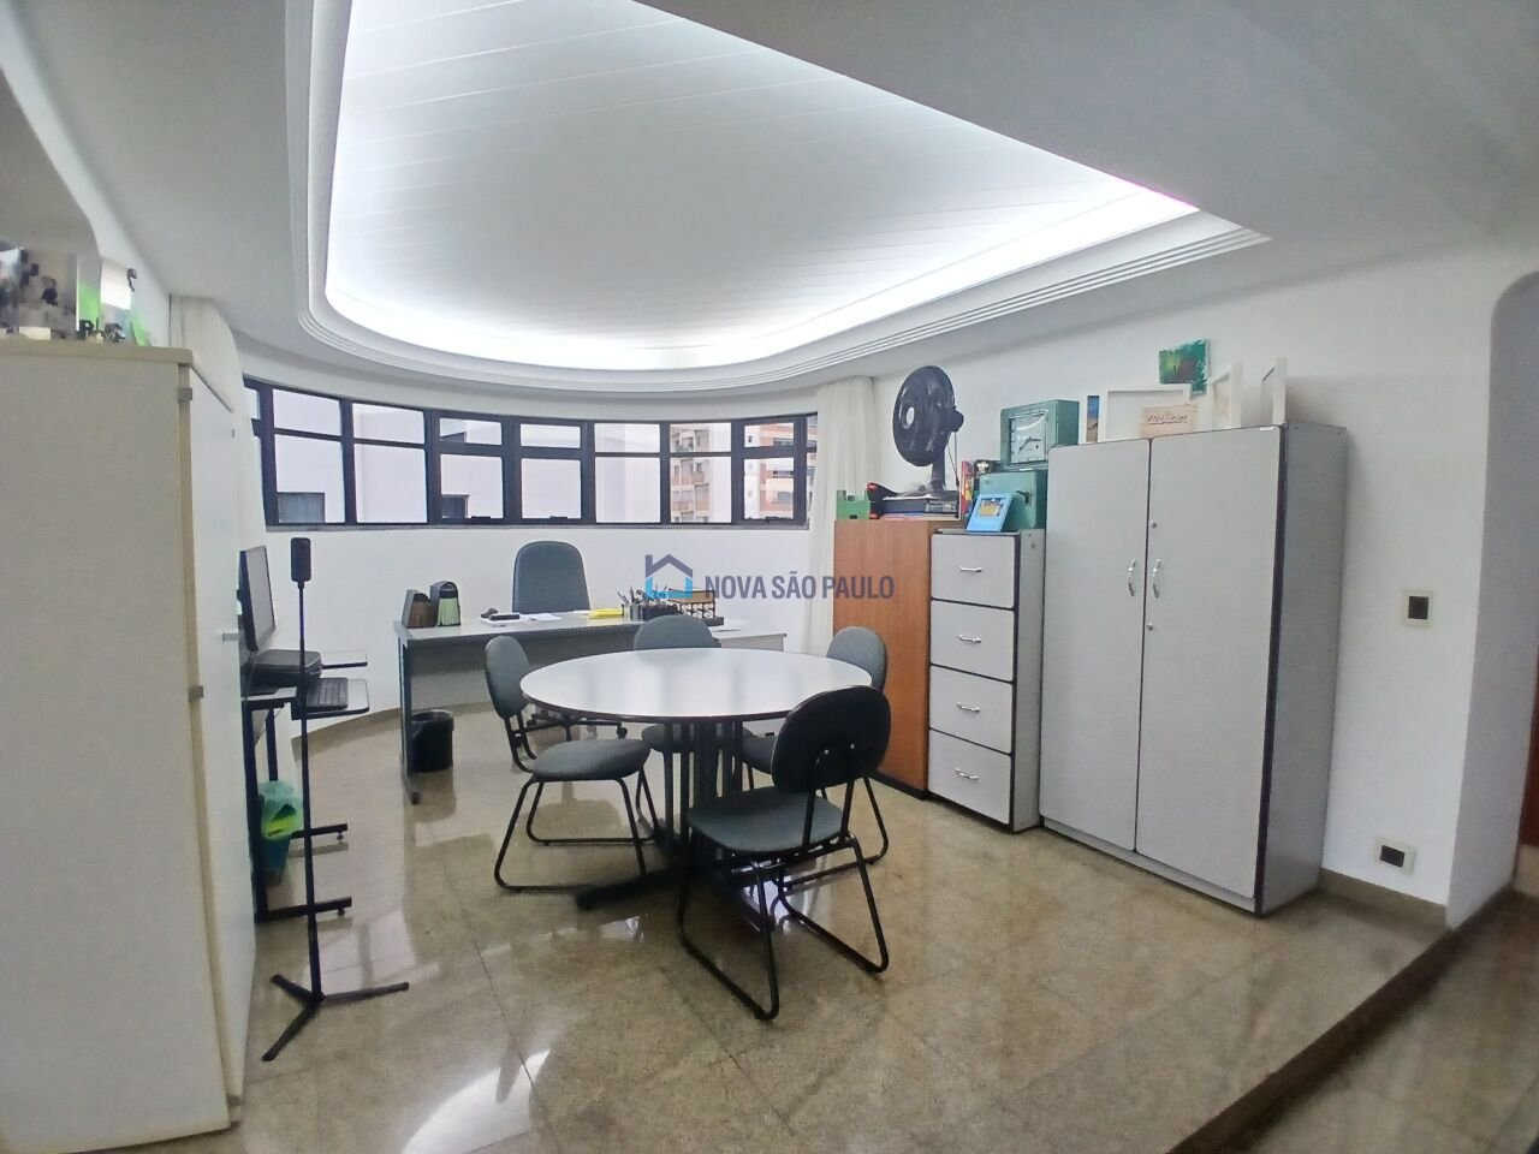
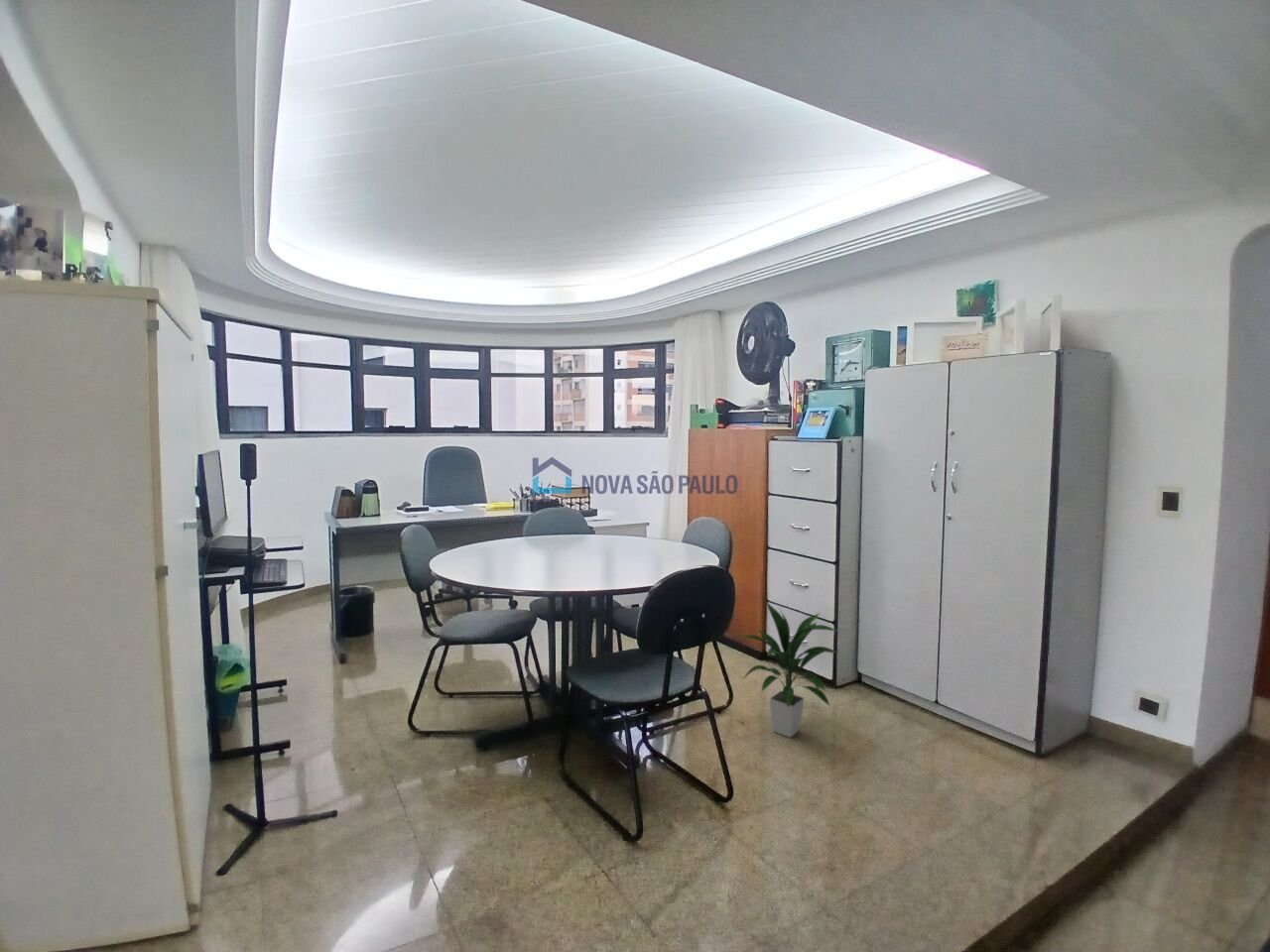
+ indoor plant [739,600,841,739]
